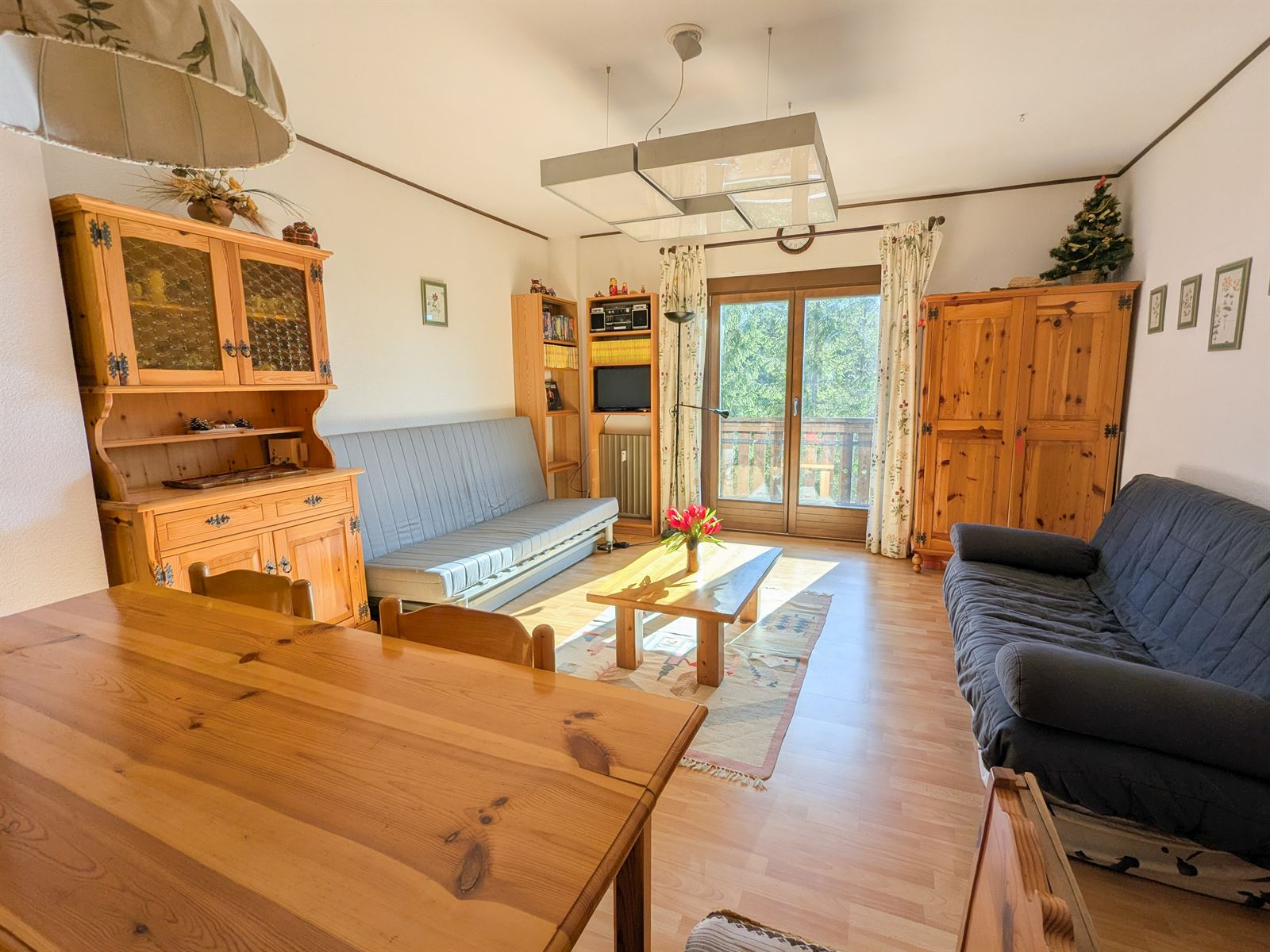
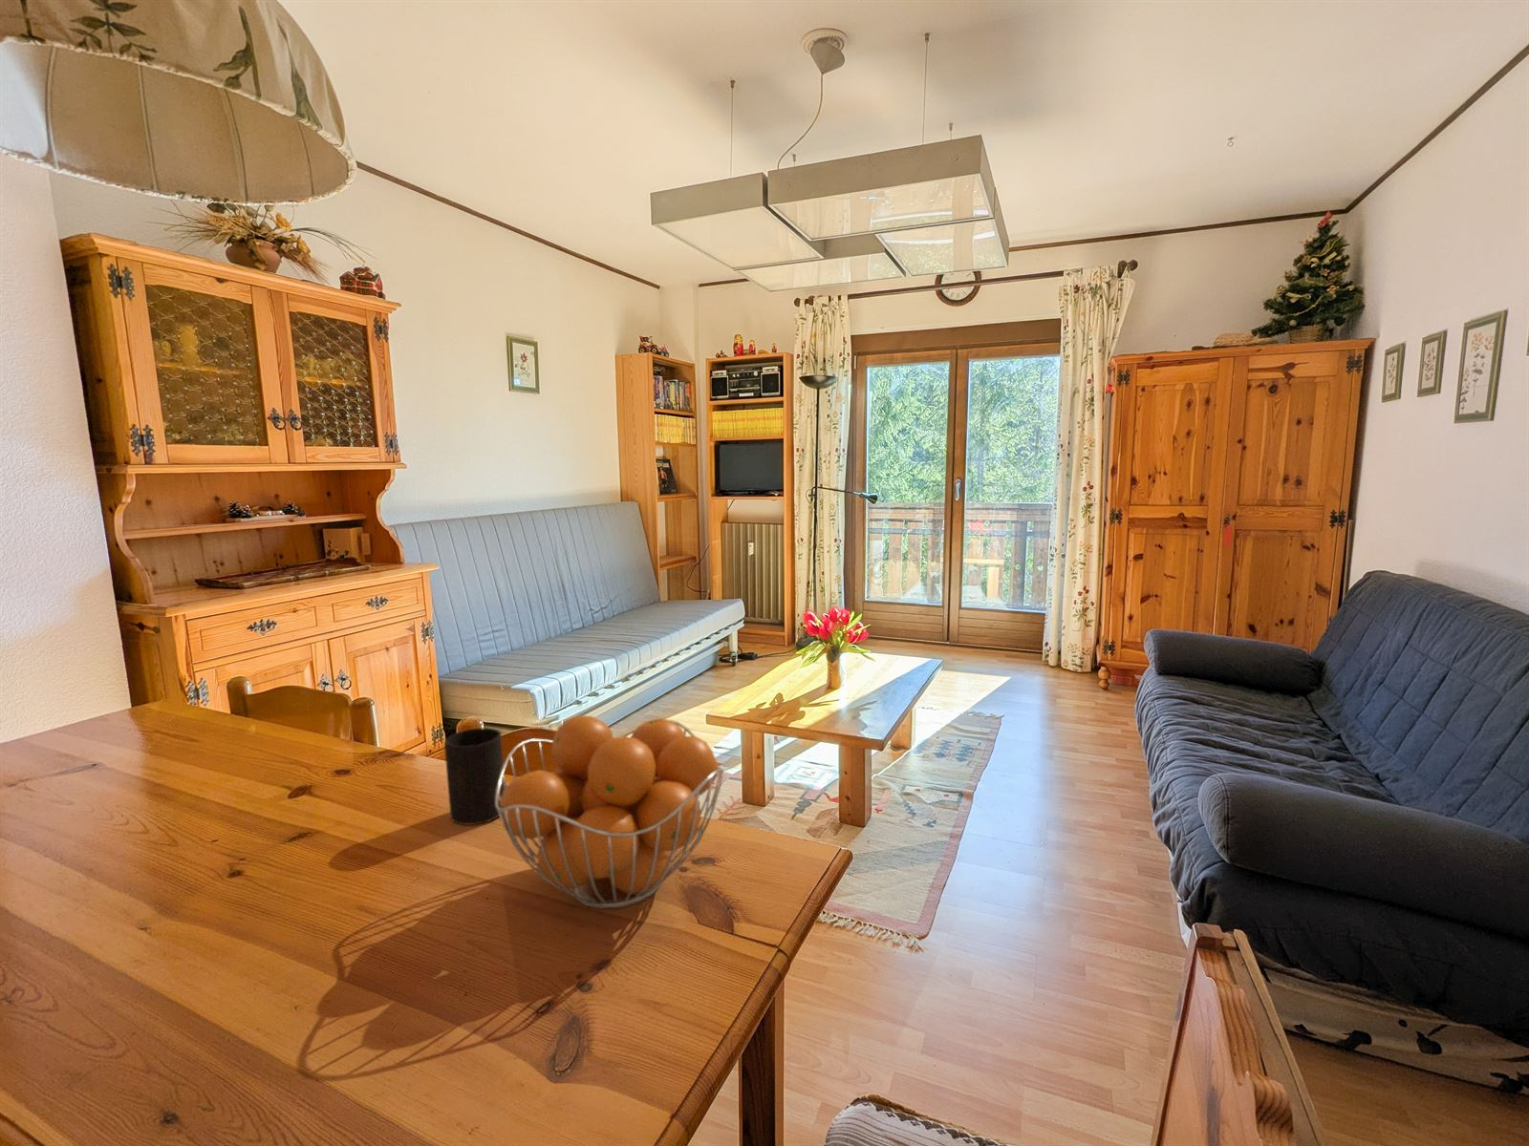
+ fruit basket [495,714,725,910]
+ cup [443,728,504,826]
